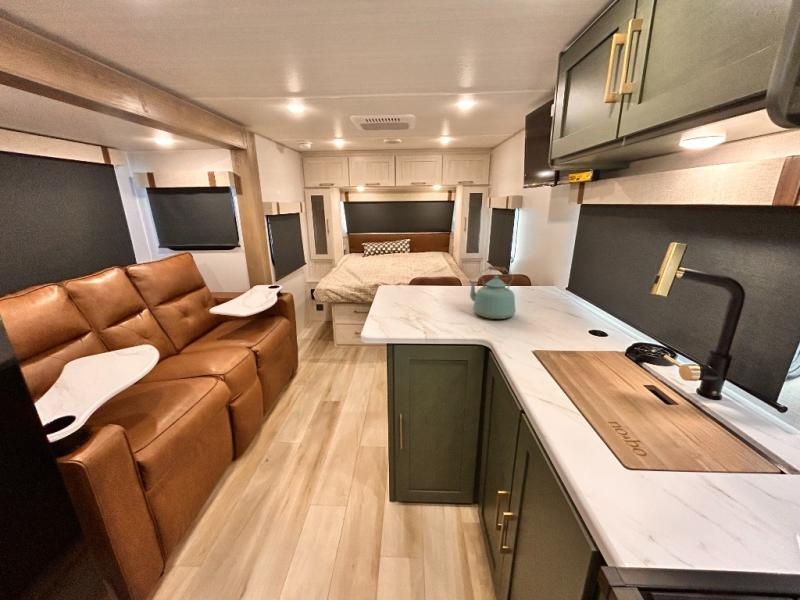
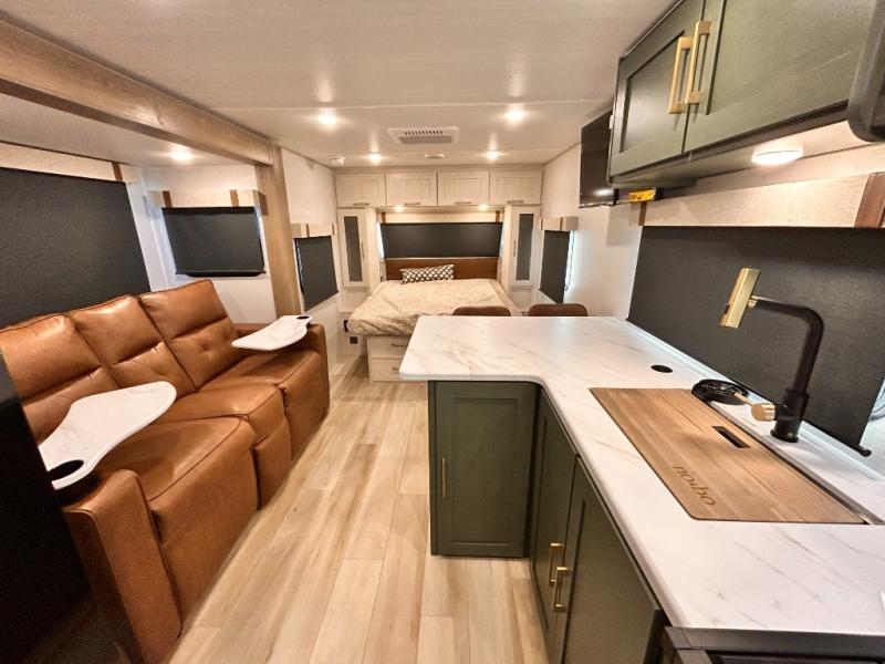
- kettle [468,265,517,320]
